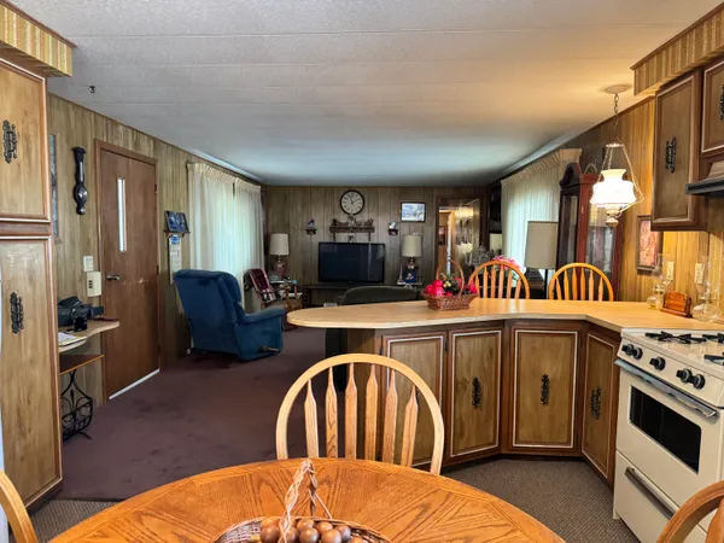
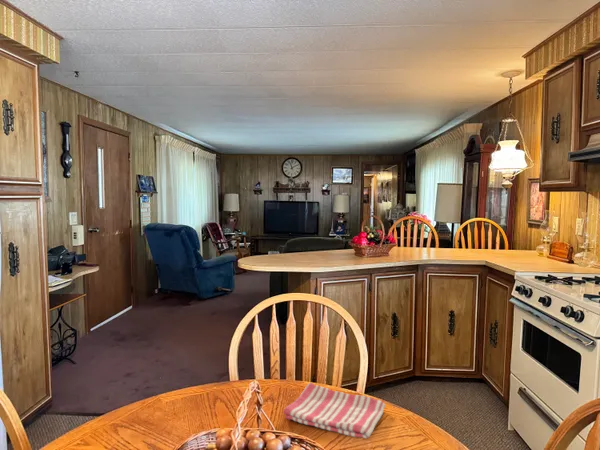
+ dish towel [282,381,386,439]
